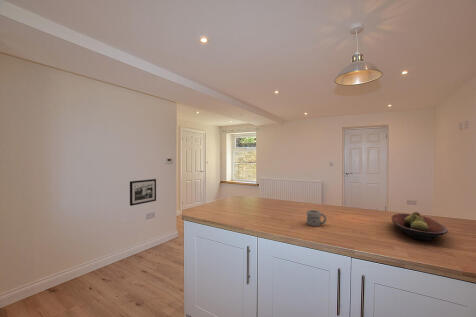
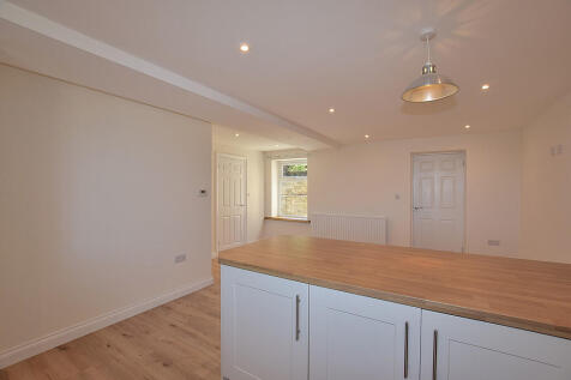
- picture frame [129,178,157,207]
- mug [306,209,327,227]
- fruit bowl [391,211,449,242]
